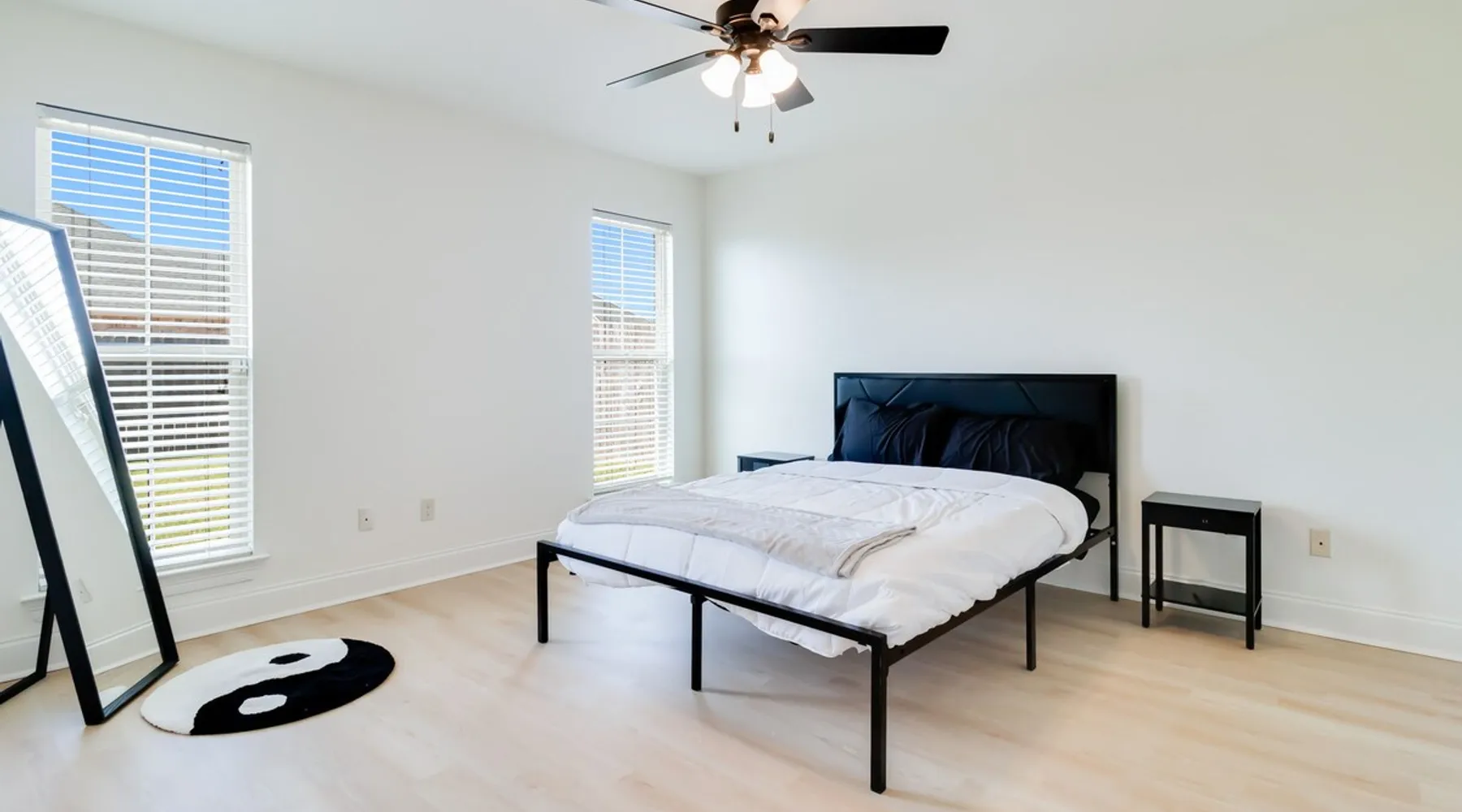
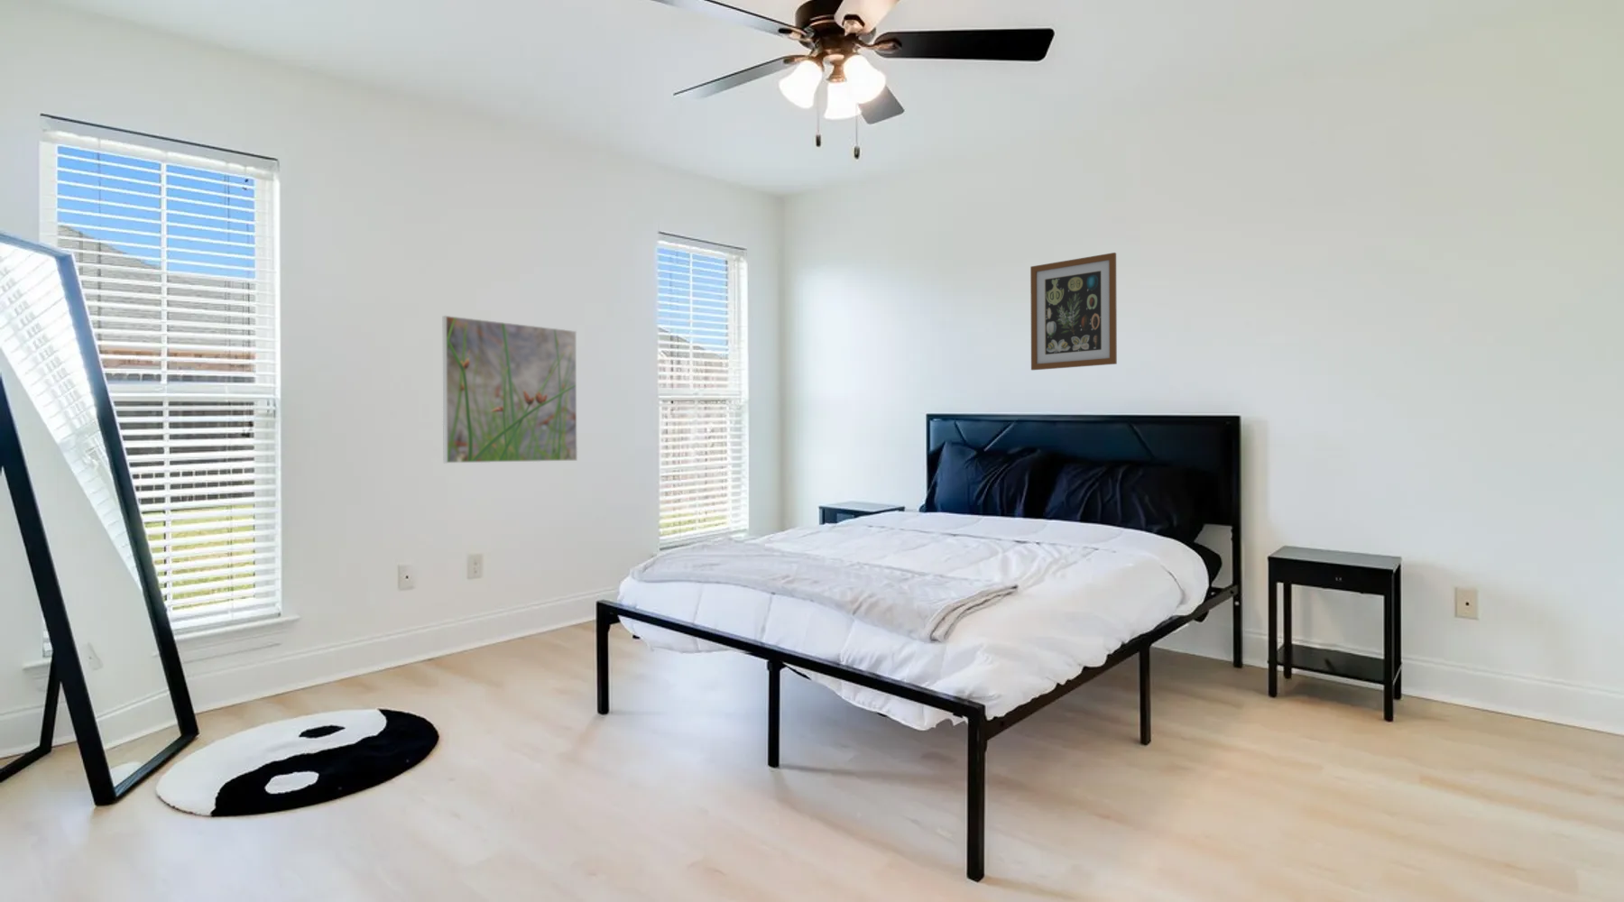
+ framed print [442,314,579,463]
+ wall art [1030,252,1117,371]
